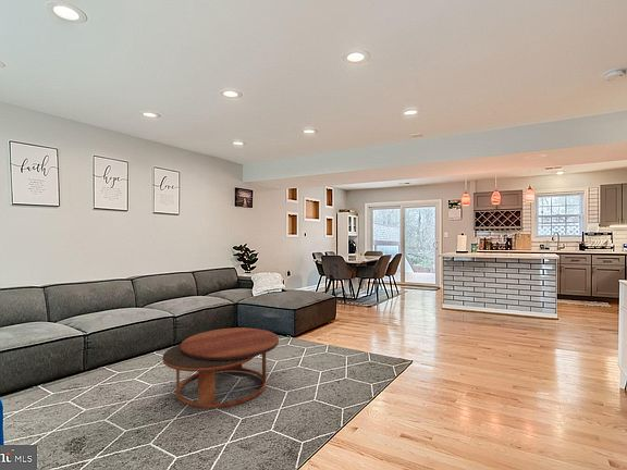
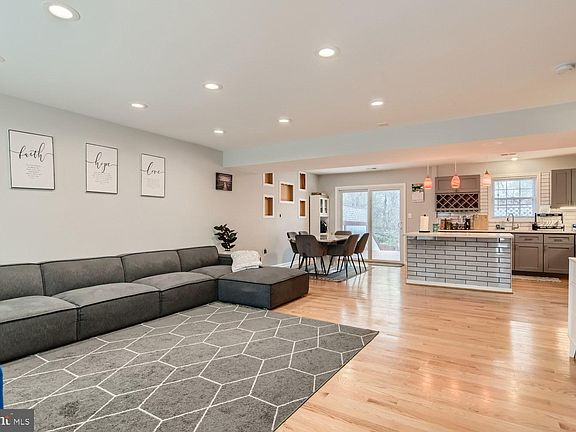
- coffee table [161,326,280,409]
